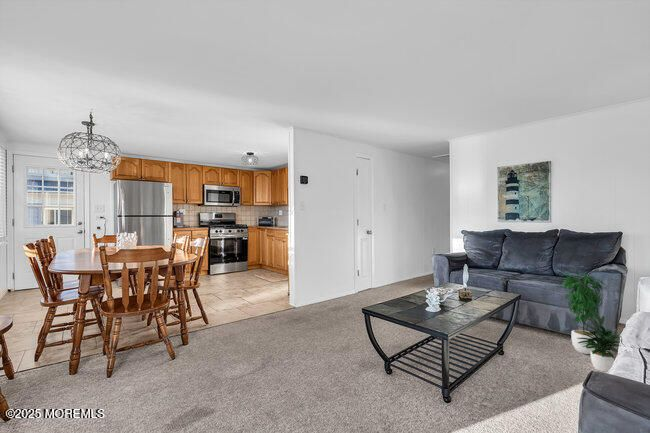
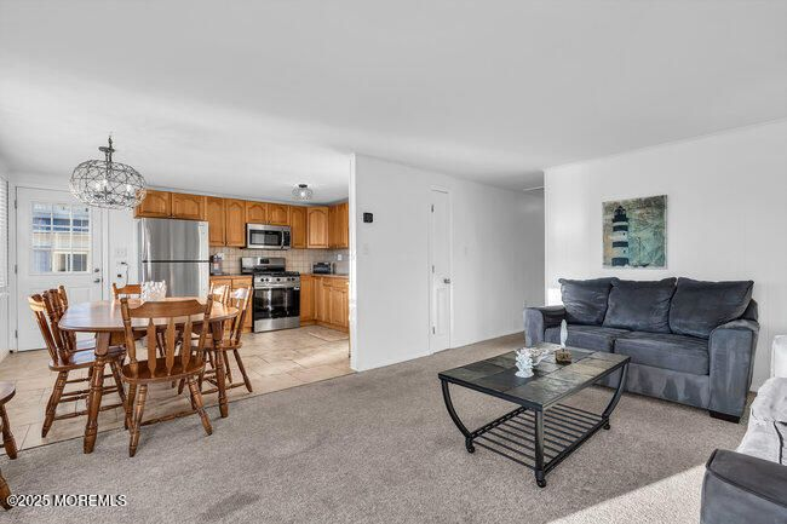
- potted plant [559,270,621,373]
